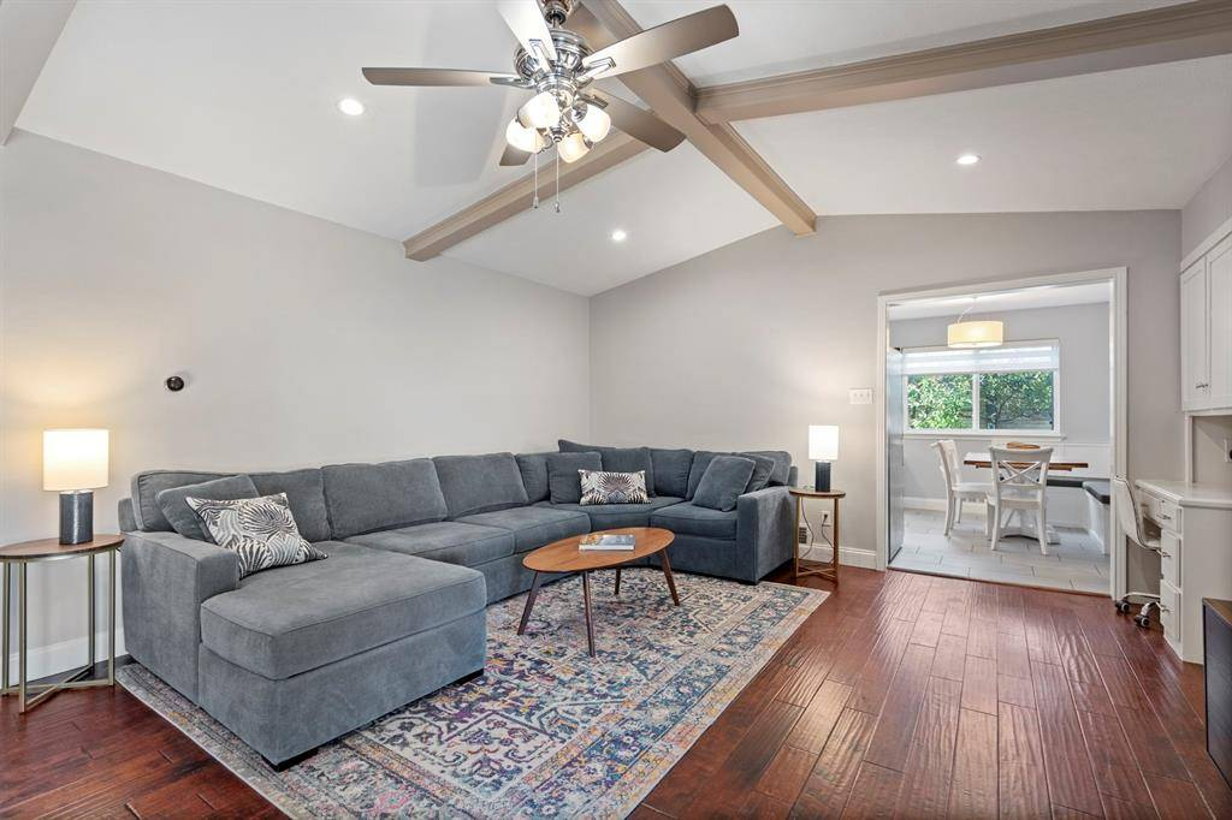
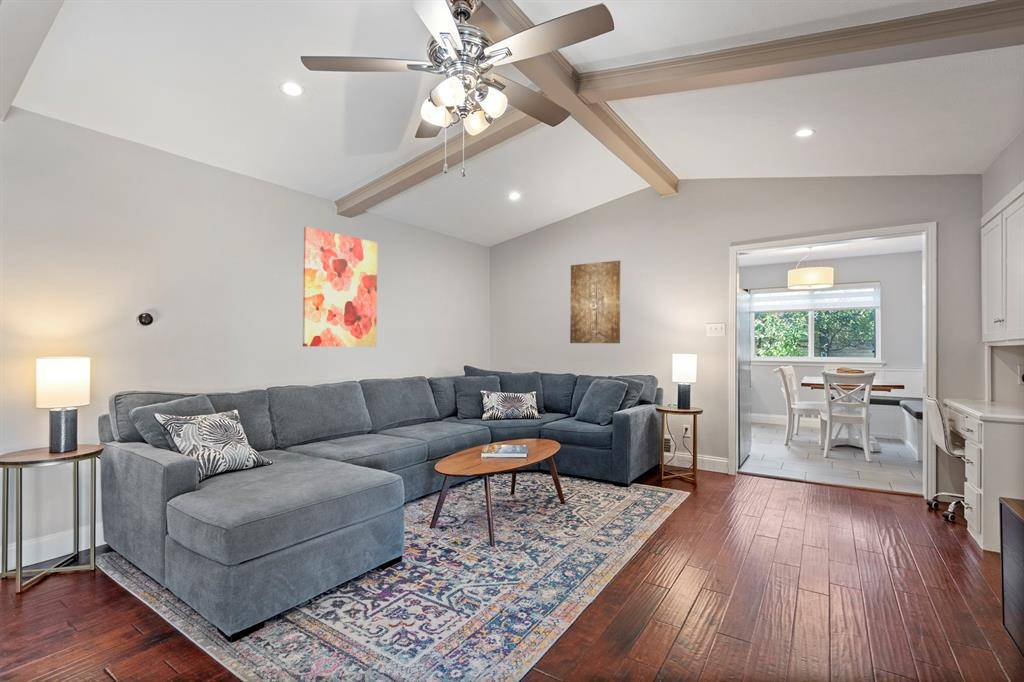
+ wall art [302,226,378,348]
+ wall art [569,260,622,344]
